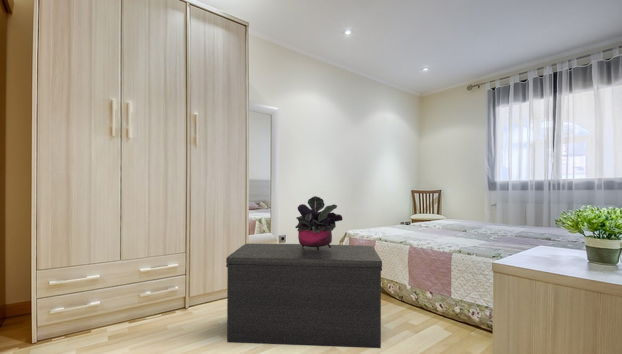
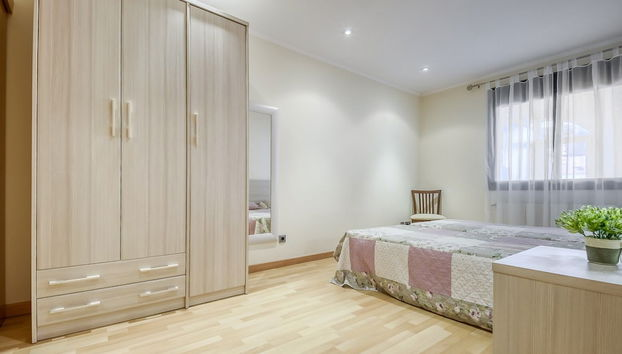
- bench [225,243,383,349]
- potted plant [295,195,344,250]
